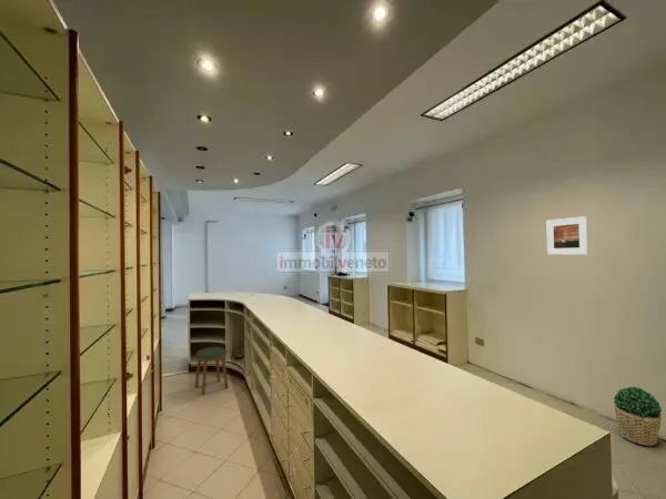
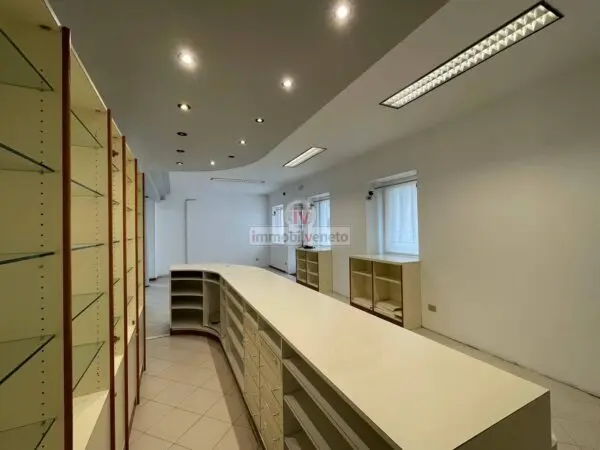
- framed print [546,215,589,256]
- potted plant [613,386,663,447]
- stool [194,346,230,396]
